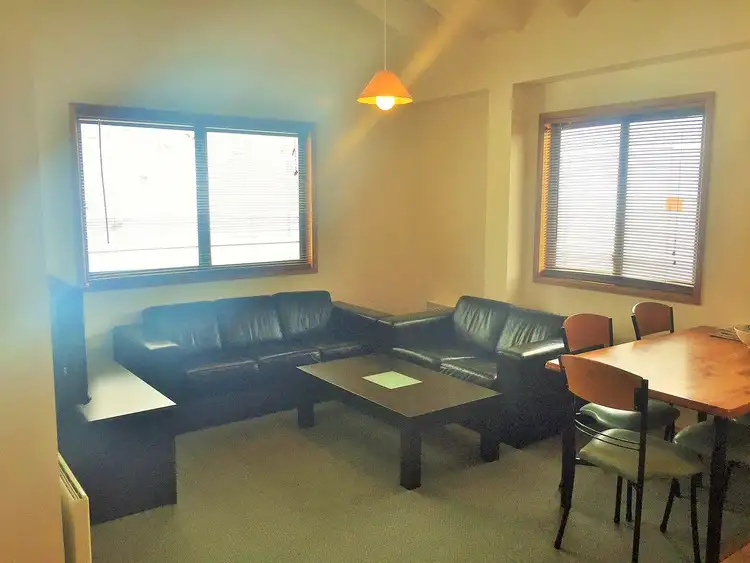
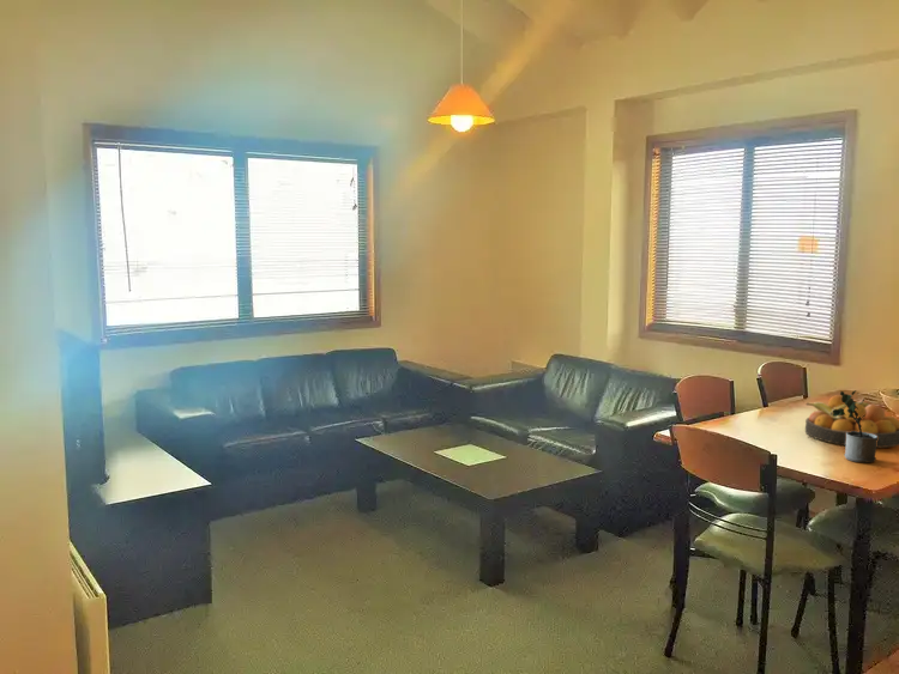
+ fruit bowl [804,394,899,449]
+ potted plant [832,389,877,464]
